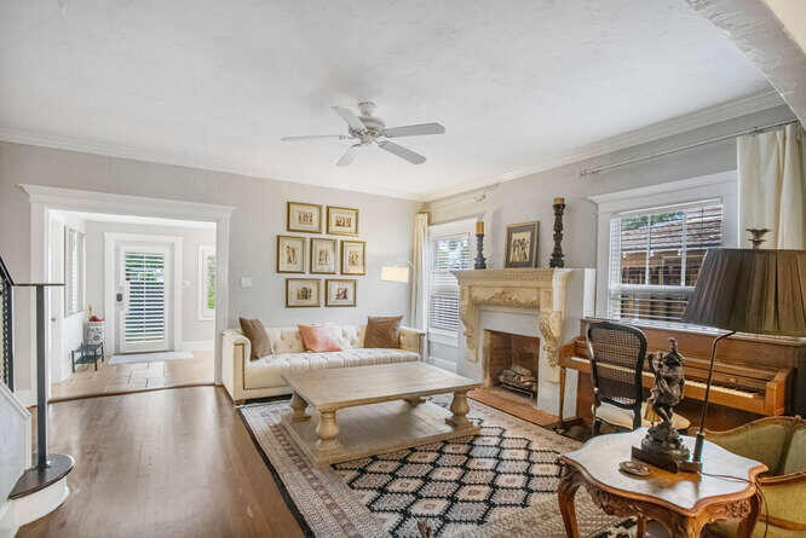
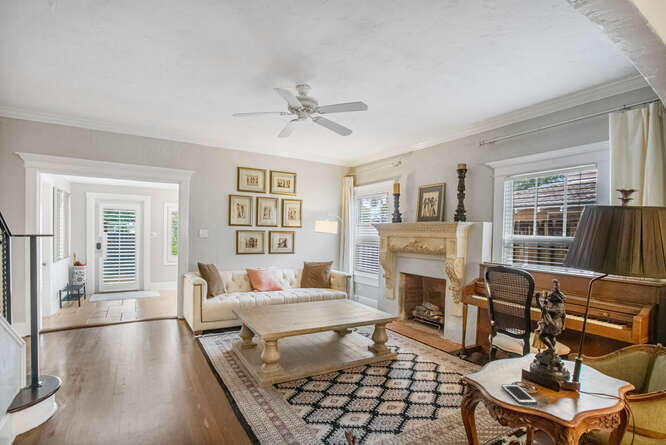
+ cell phone [501,384,538,405]
